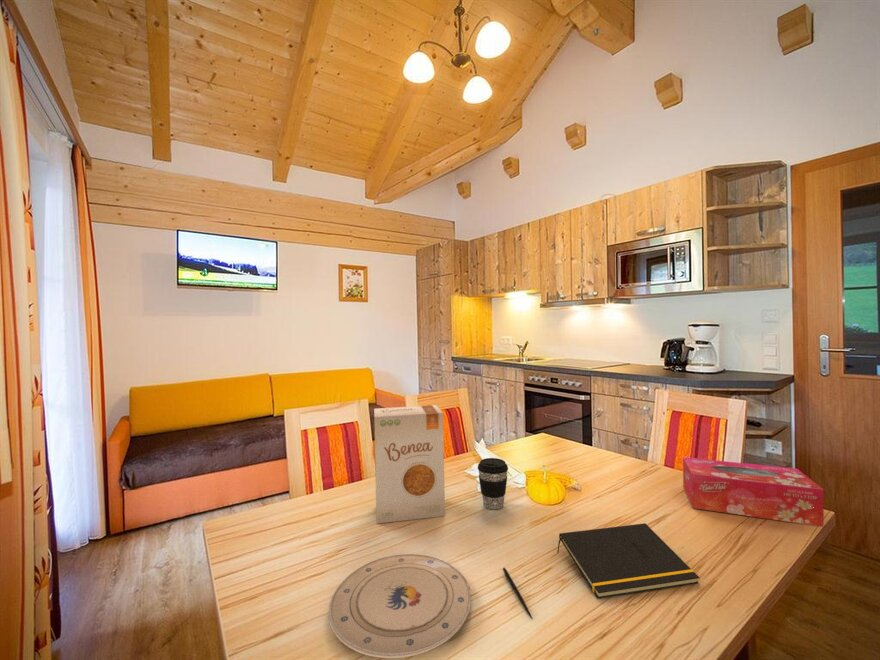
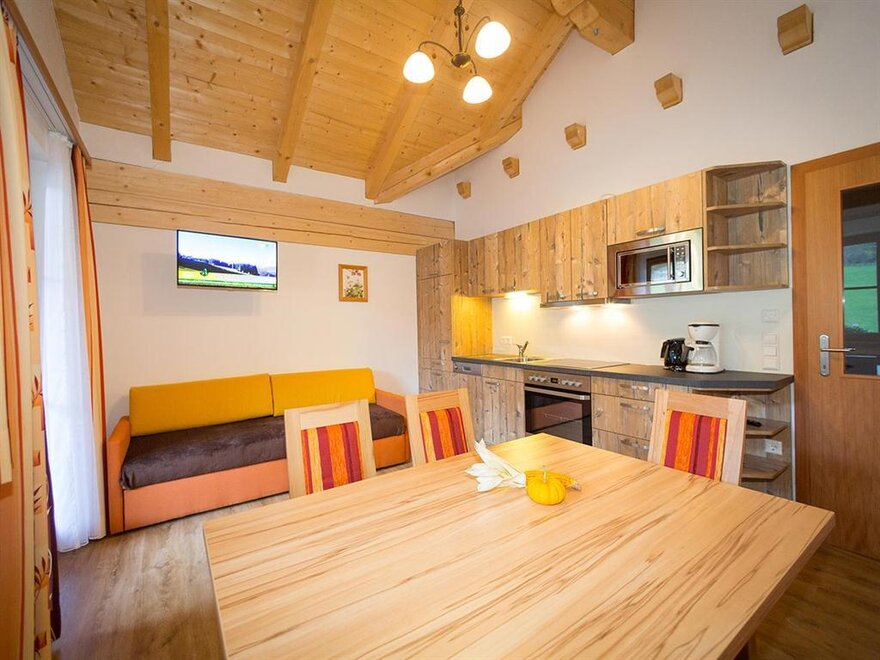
- notepad [556,522,700,599]
- tissue box [682,456,825,528]
- plate [328,553,472,659]
- coffee cup [477,457,509,510]
- food box [373,404,446,524]
- pen [502,567,534,620]
